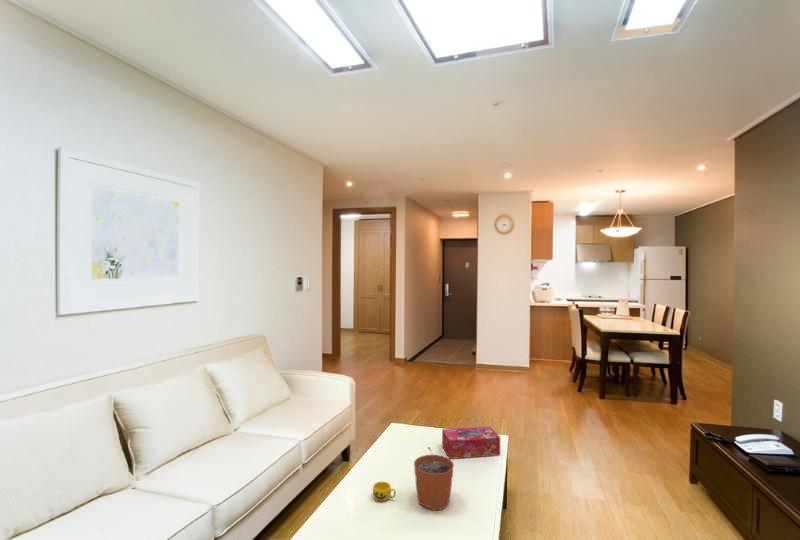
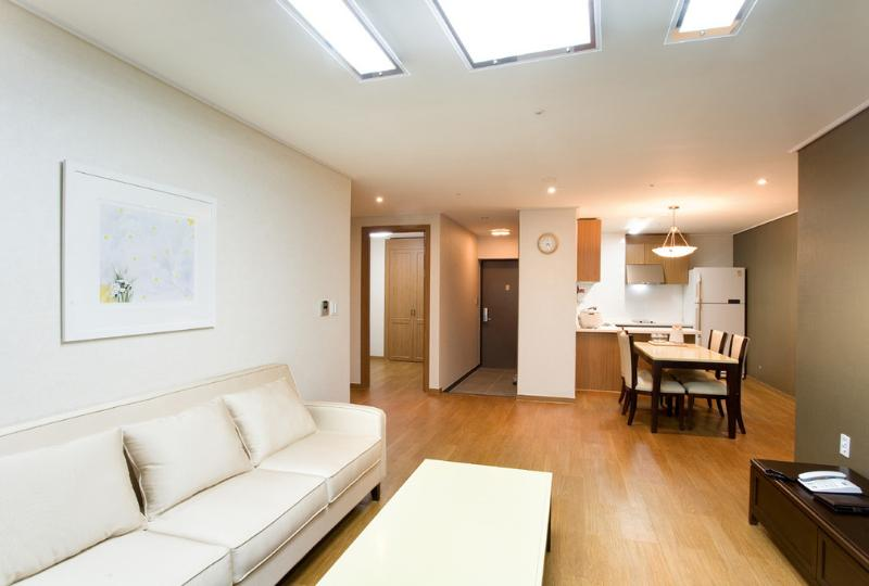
- tissue box [441,426,501,460]
- cup [372,480,397,502]
- plant pot [413,446,455,511]
